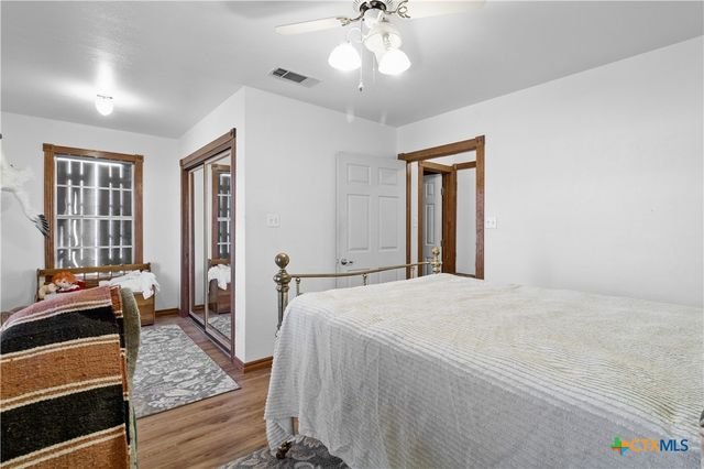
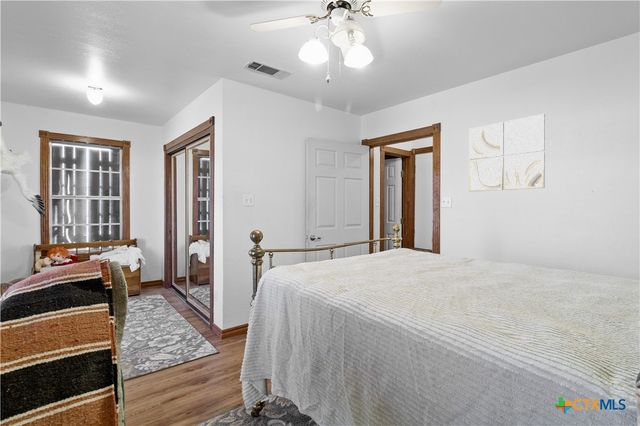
+ wall art [468,113,546,193]
